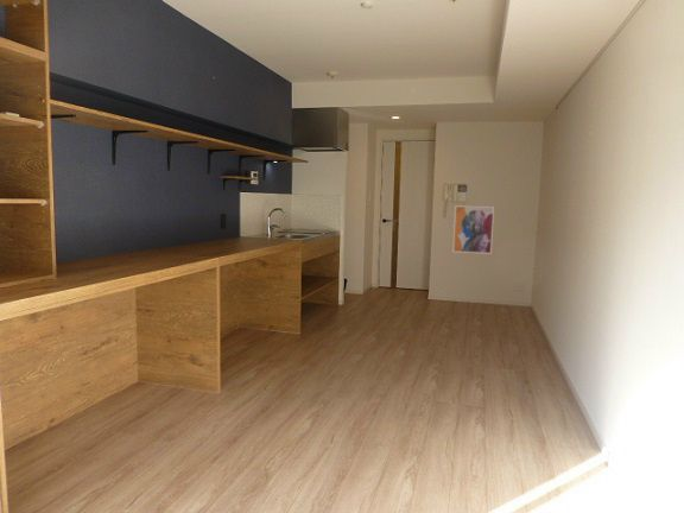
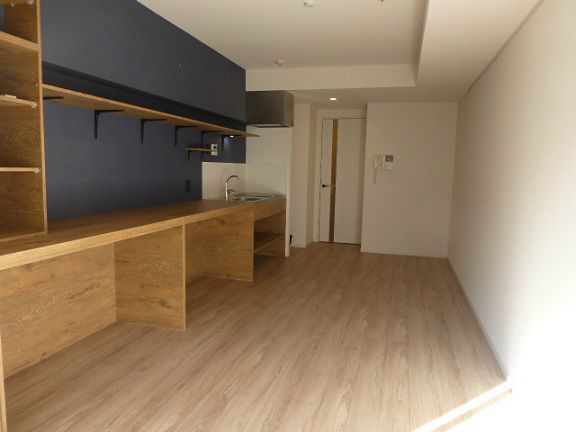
- wall art [451,204,495,255]
